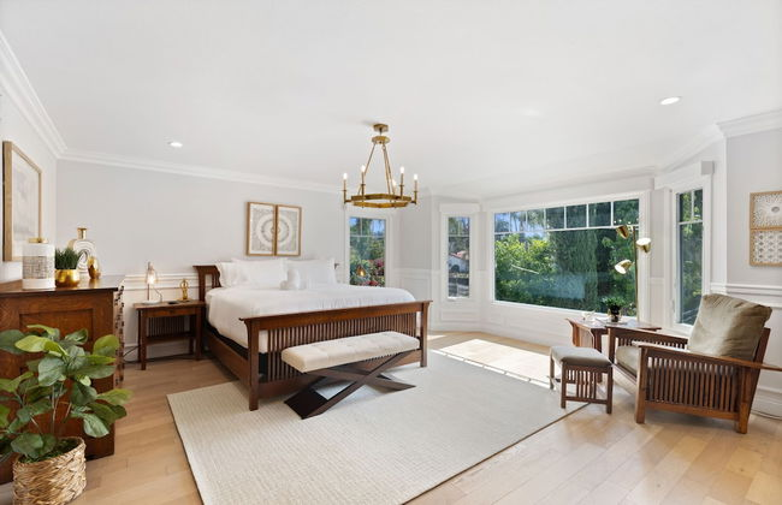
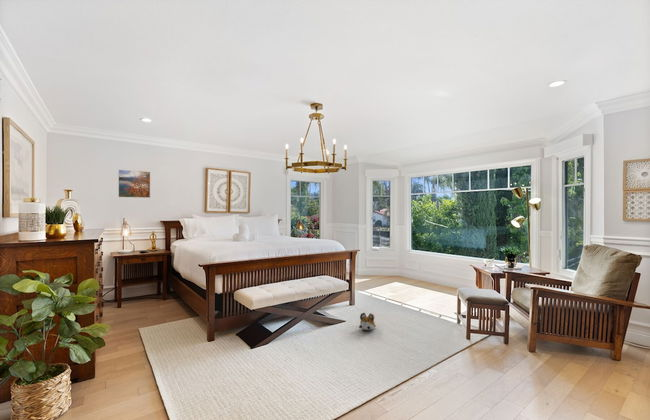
+ plush toy [358,312,376,331]
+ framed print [117,169,151,199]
